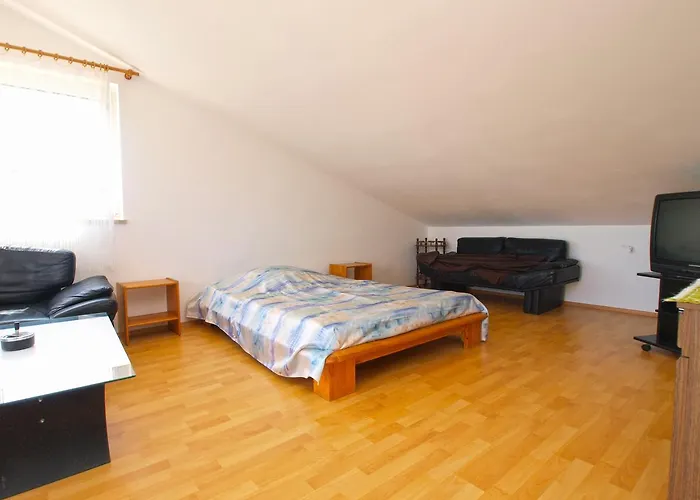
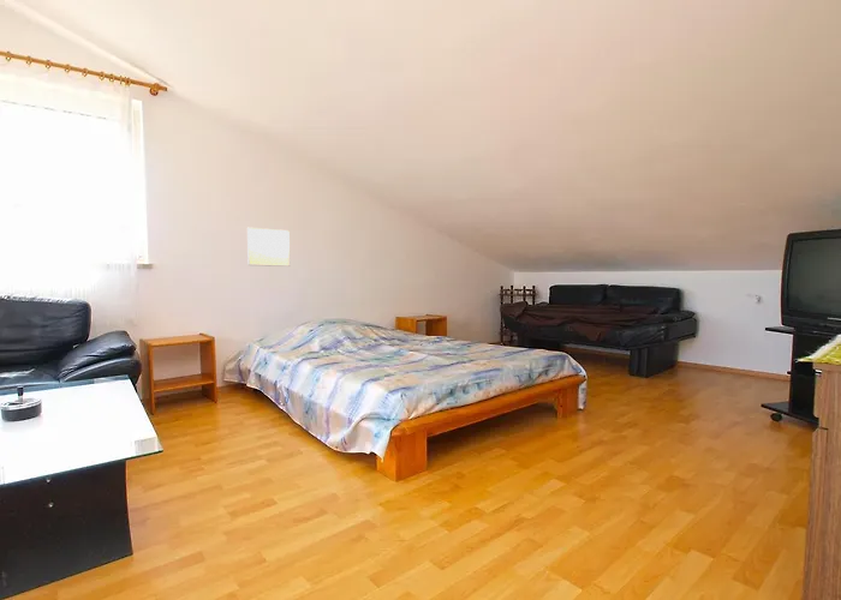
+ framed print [246,227,291,268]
